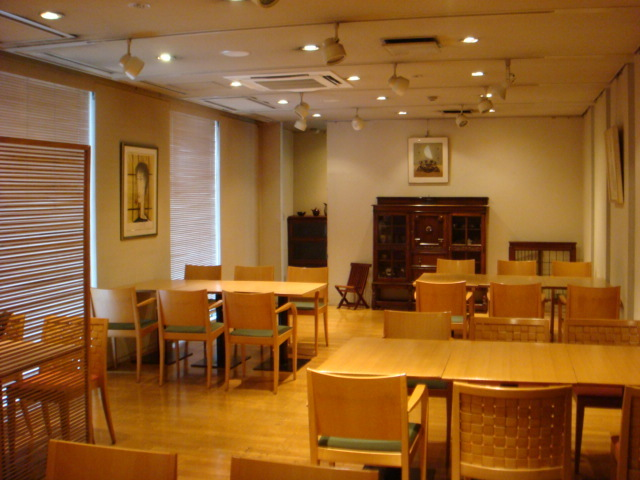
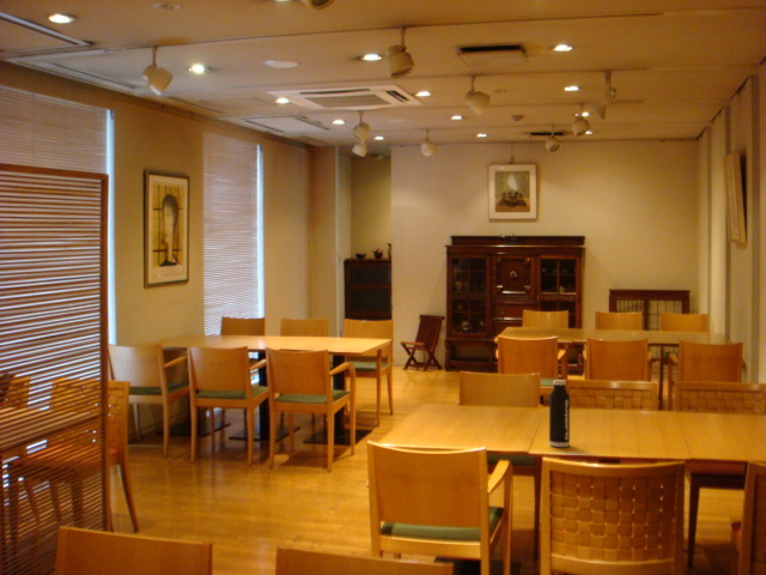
+ water bottle [548,379,571,448]
